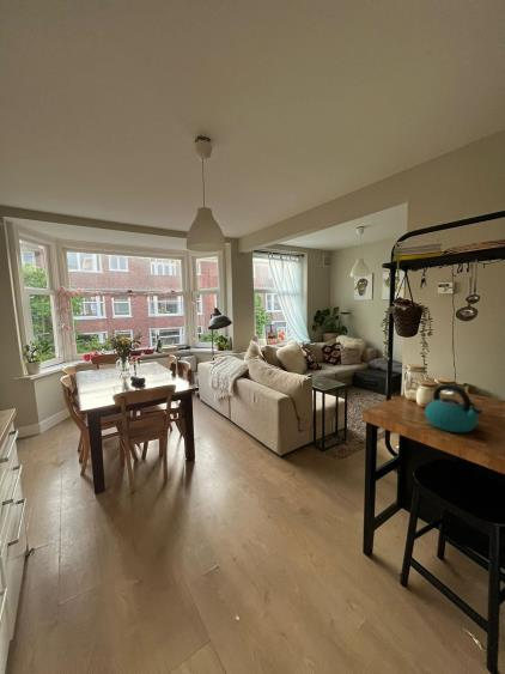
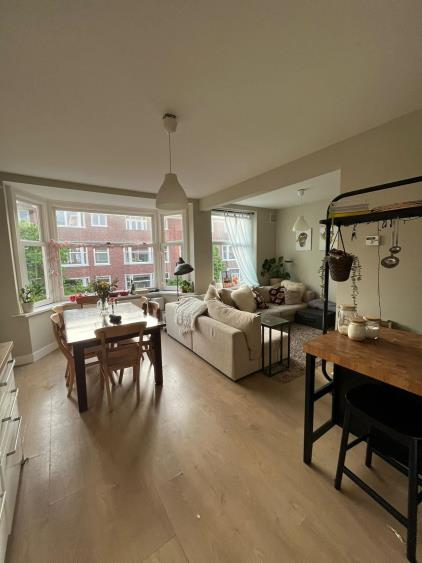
- kettle [424,383,483,433]
